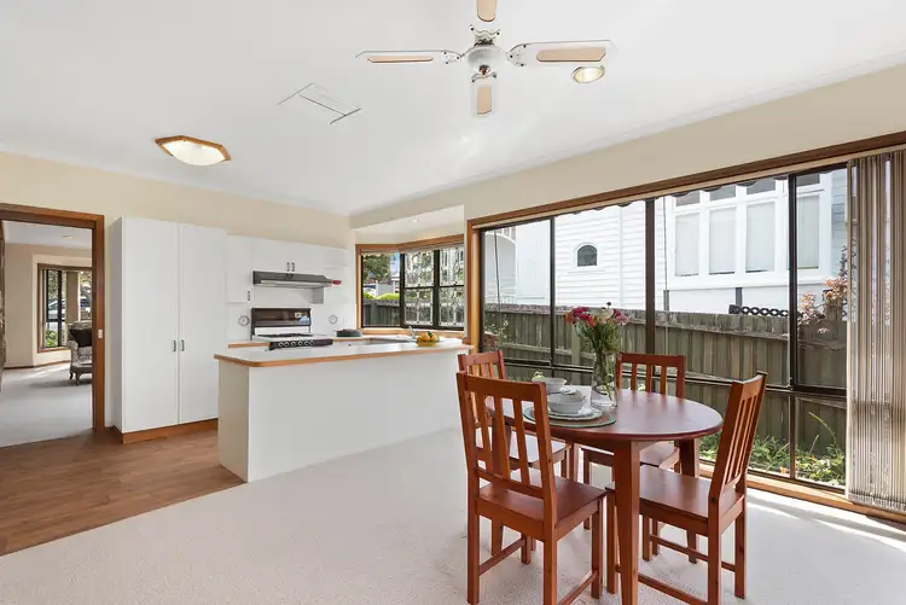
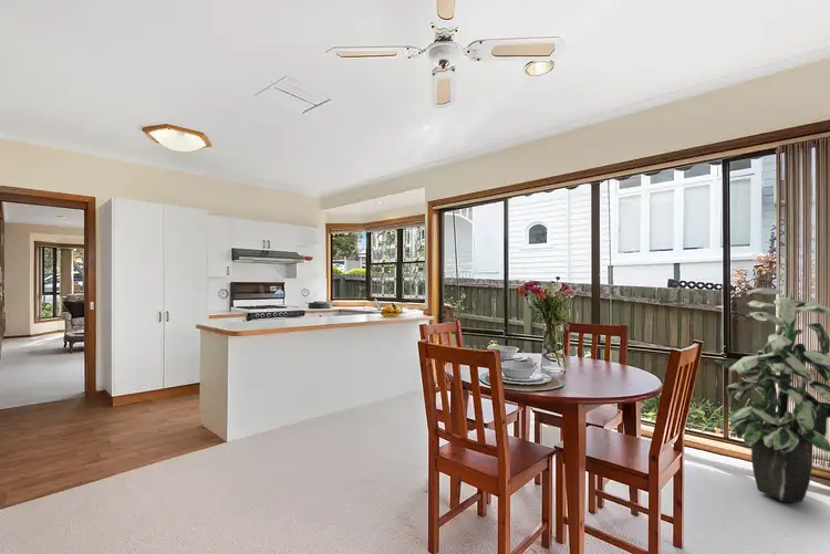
+ indoor plant [713,288,830,503]
